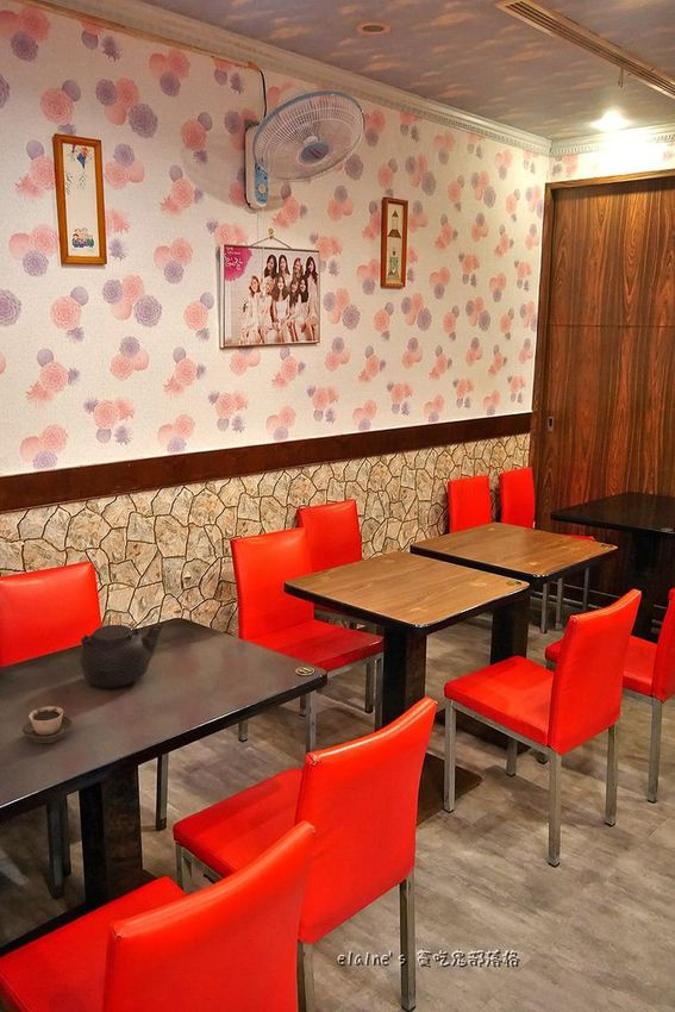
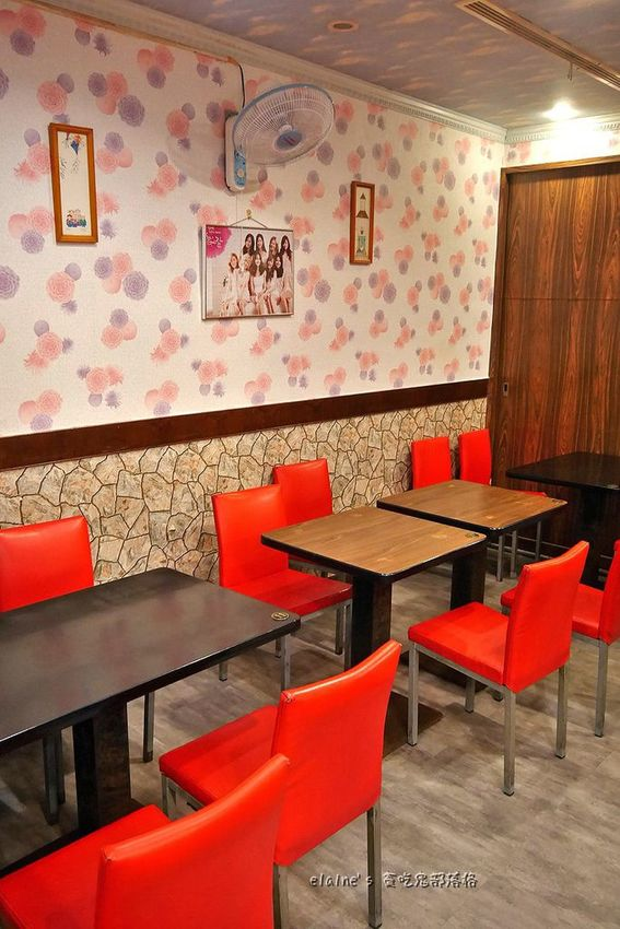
- cup [21,706,74,744]
- teapot [77,620,165,689]
